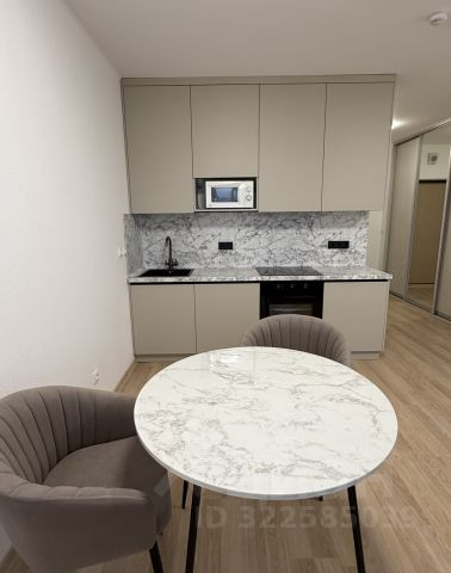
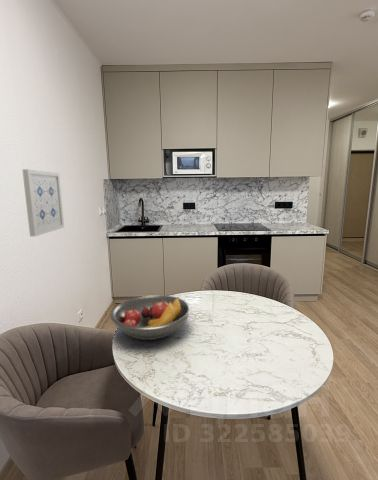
+ fruit bowl [110,294,192,341]
+ wall art [21,168,65,237]
